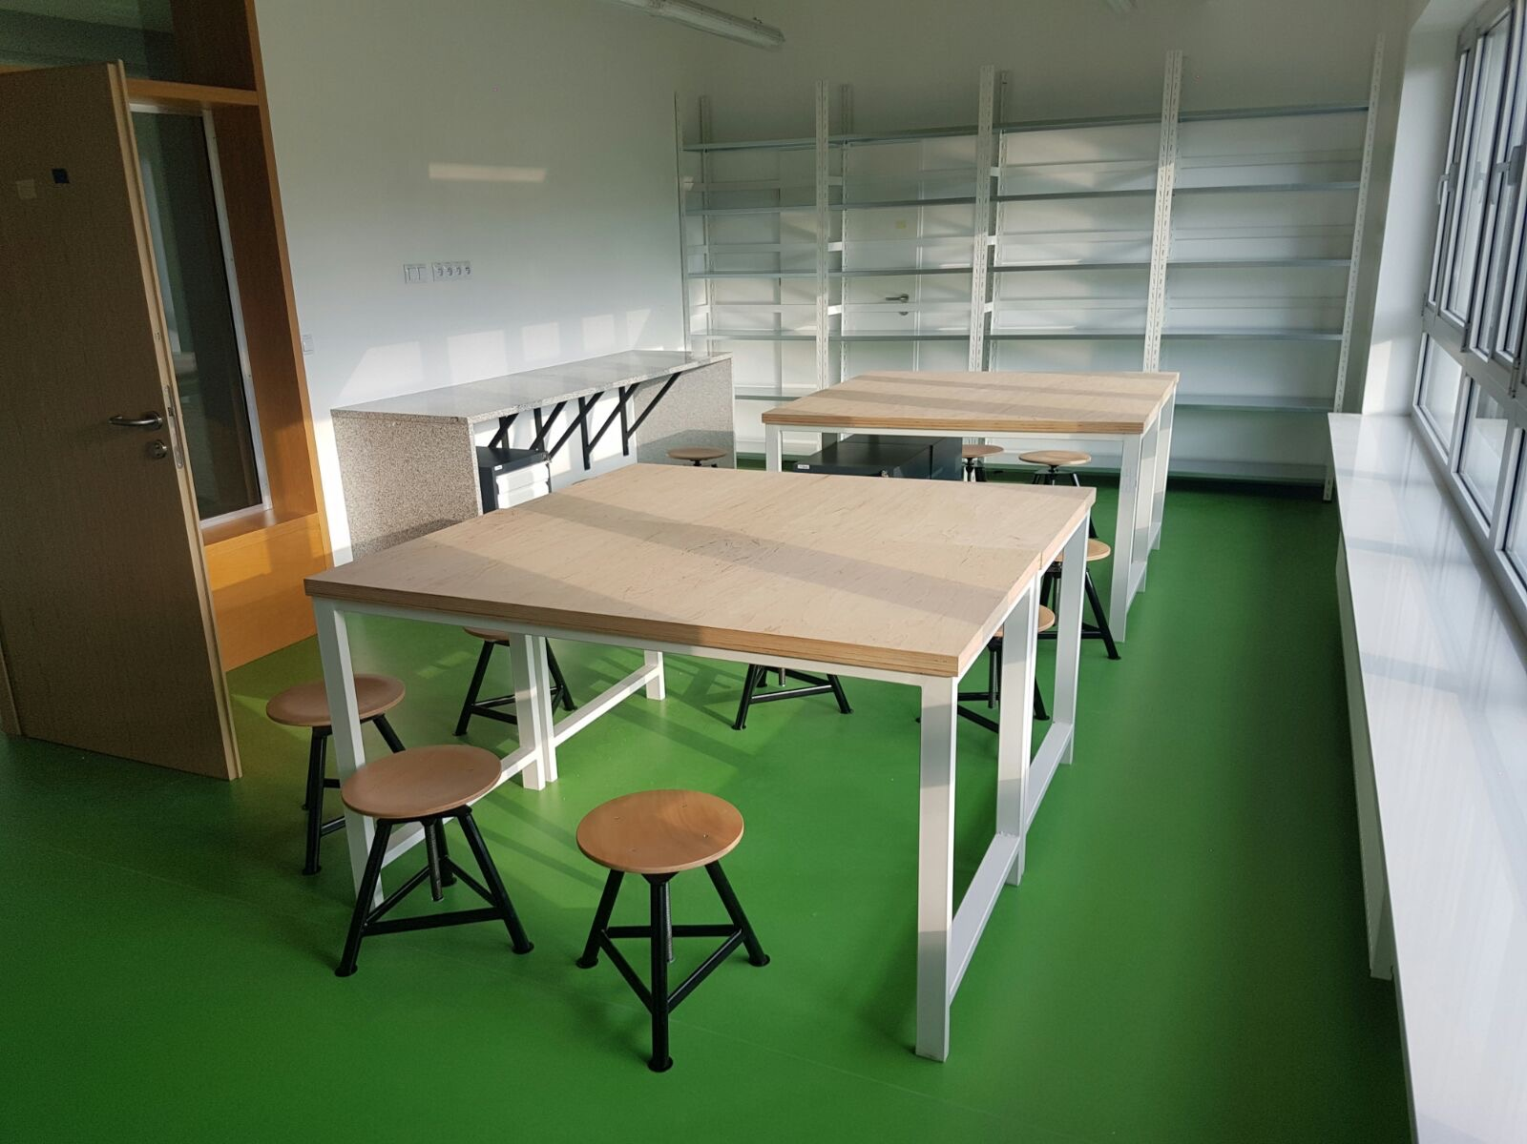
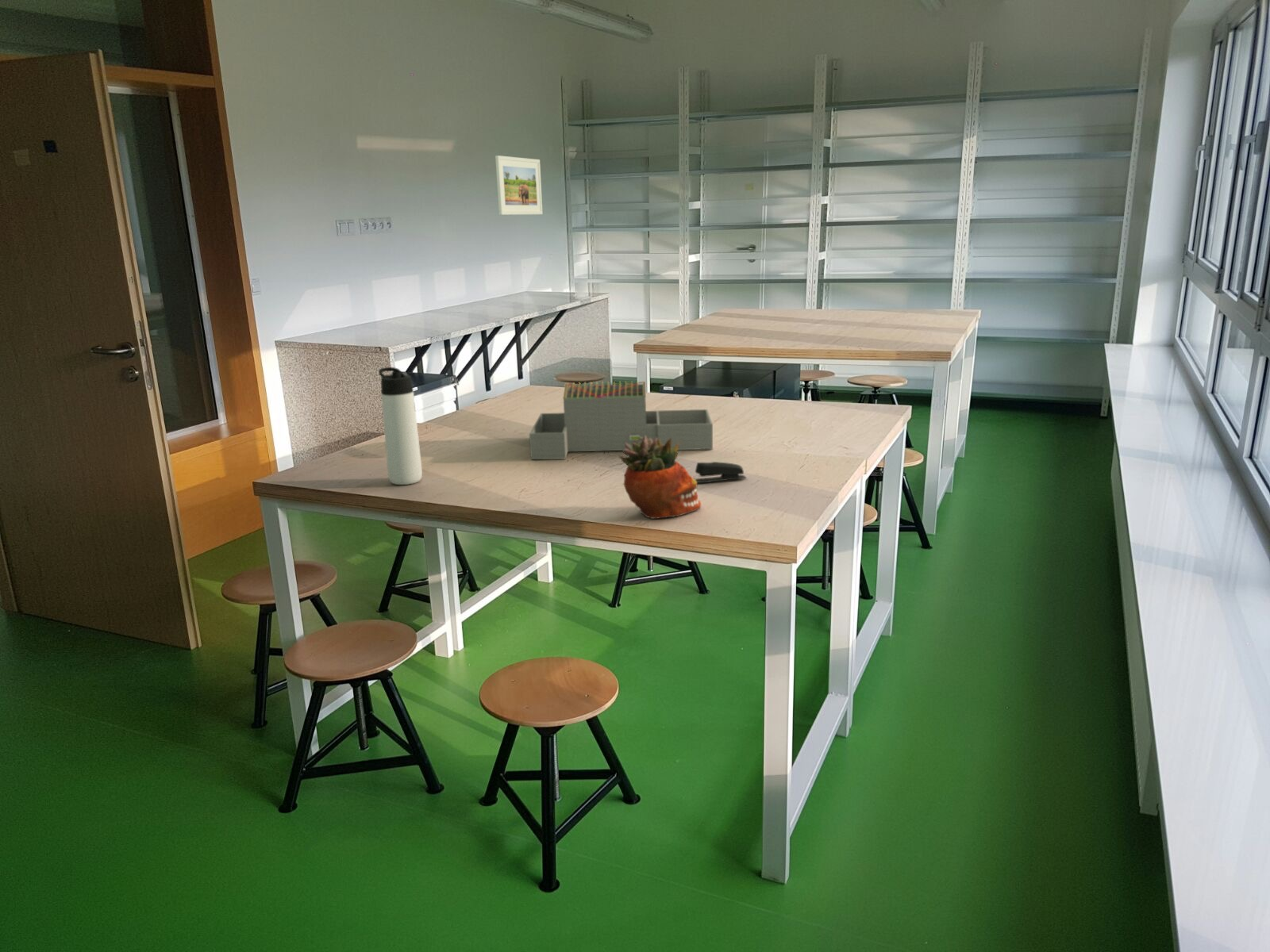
+ thermos bottle [378,367,423,486]
+ succulent planter [617,436,702,520]
+ architectural model [529,380,714,460]
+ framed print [495,155,544,216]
+ stapler [695,461,747,484]
